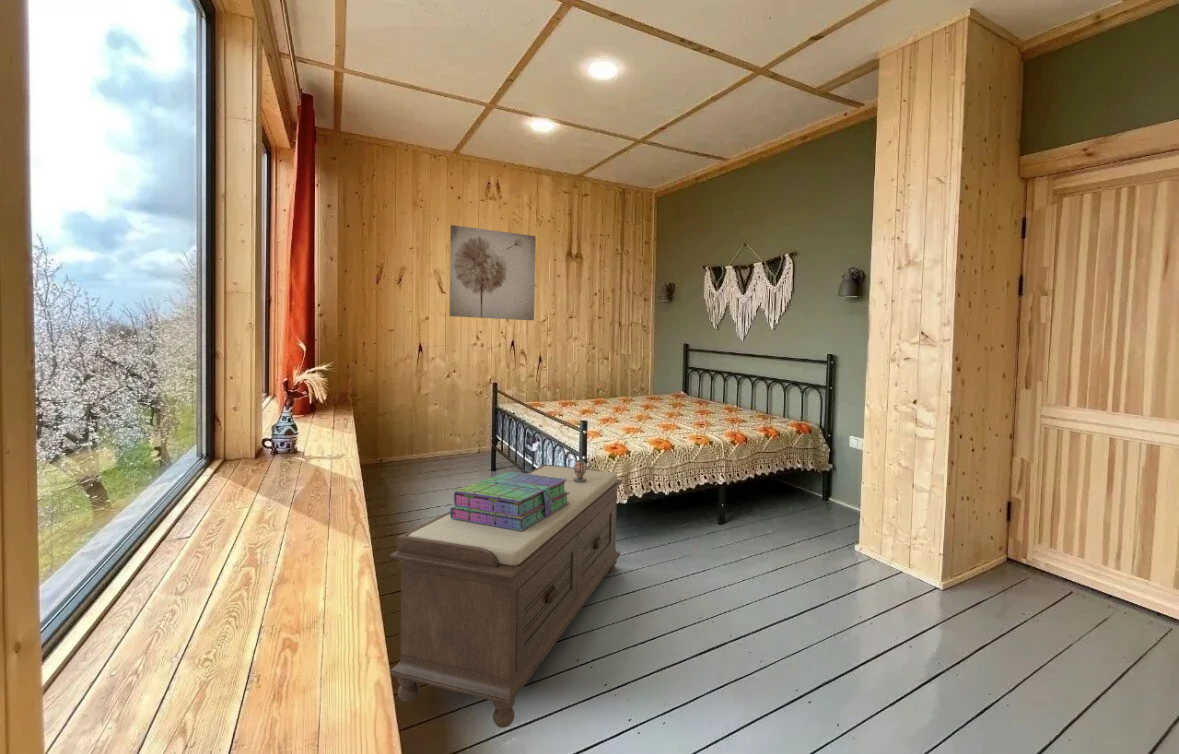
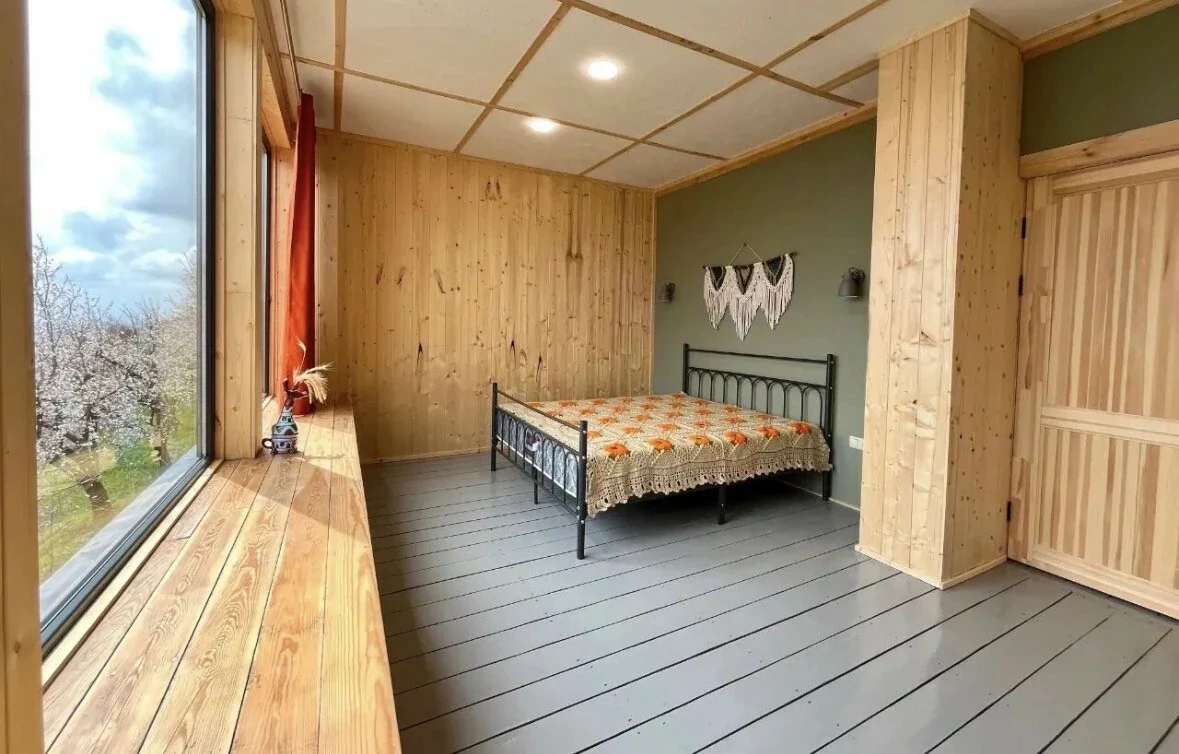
- decorative vase [566,459,587,483]
- wall art [449,224,537,321]
- stack of books [449,471,570,531]
- bench [389,464,623,729]
